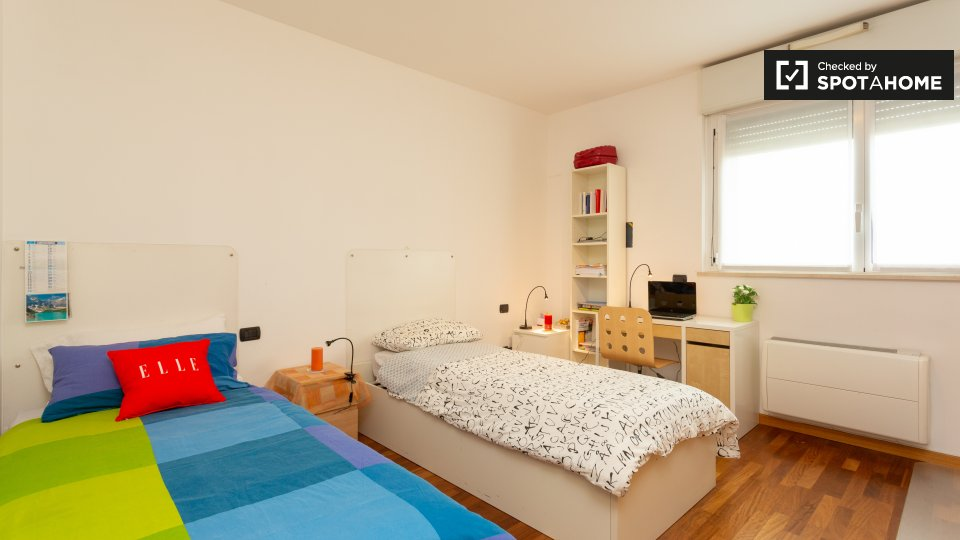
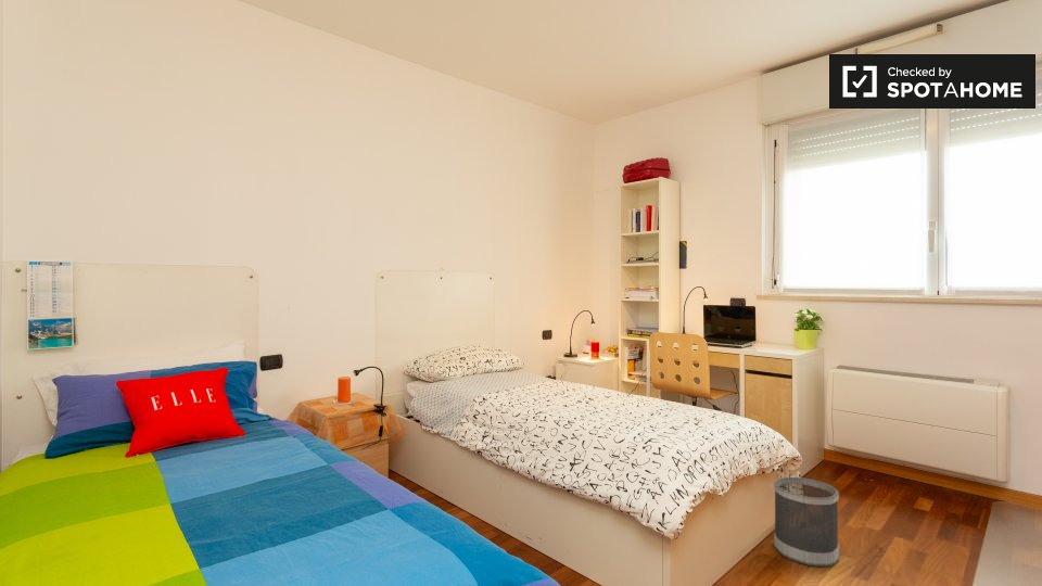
+ wastebasket [773,476,840,568]
